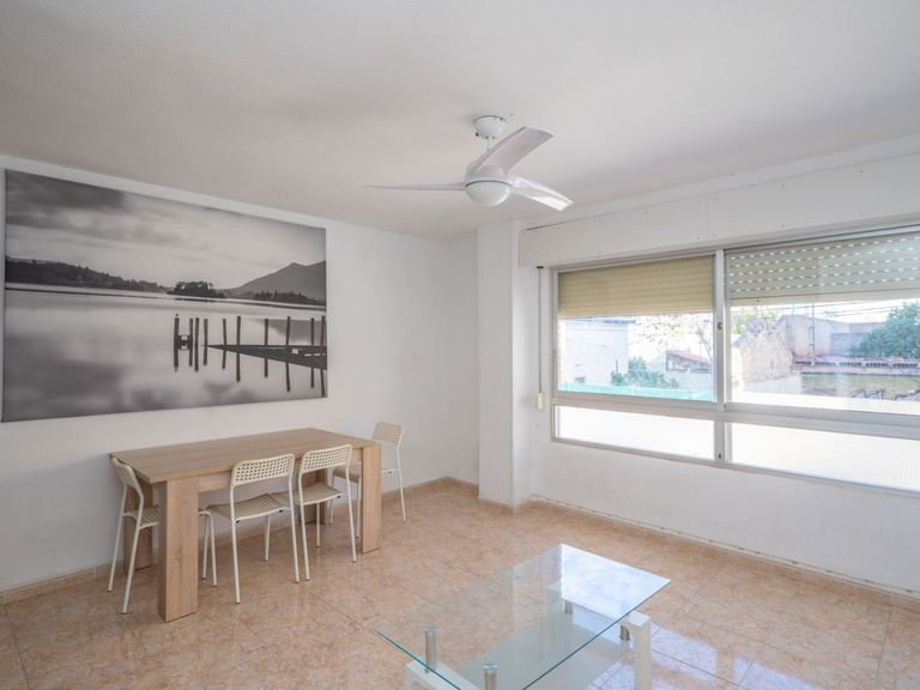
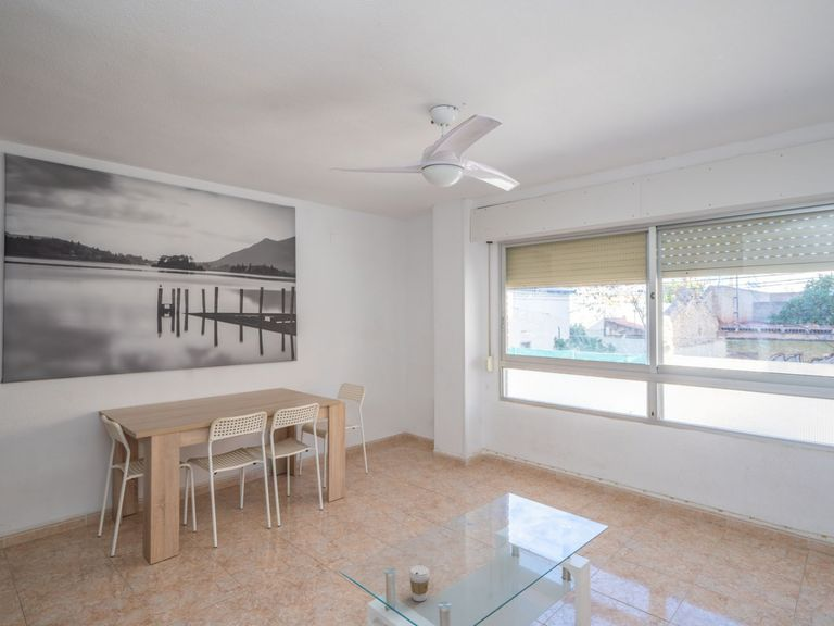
+ coffee cup [408,564,431,602]
